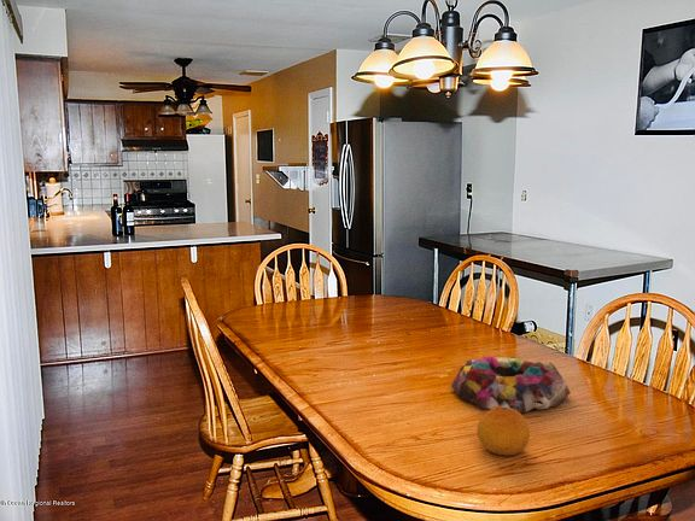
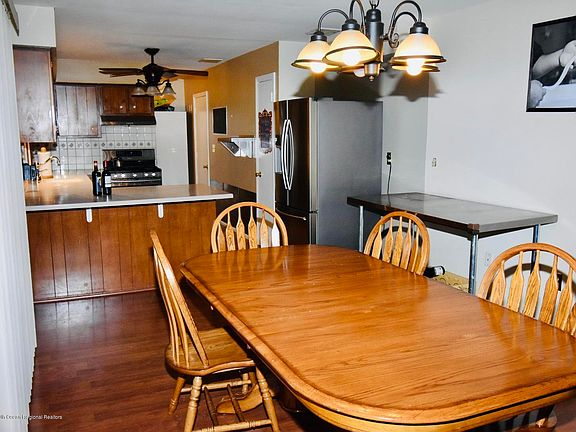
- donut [450,355,572,414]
- fruit [475,406,531,456]
